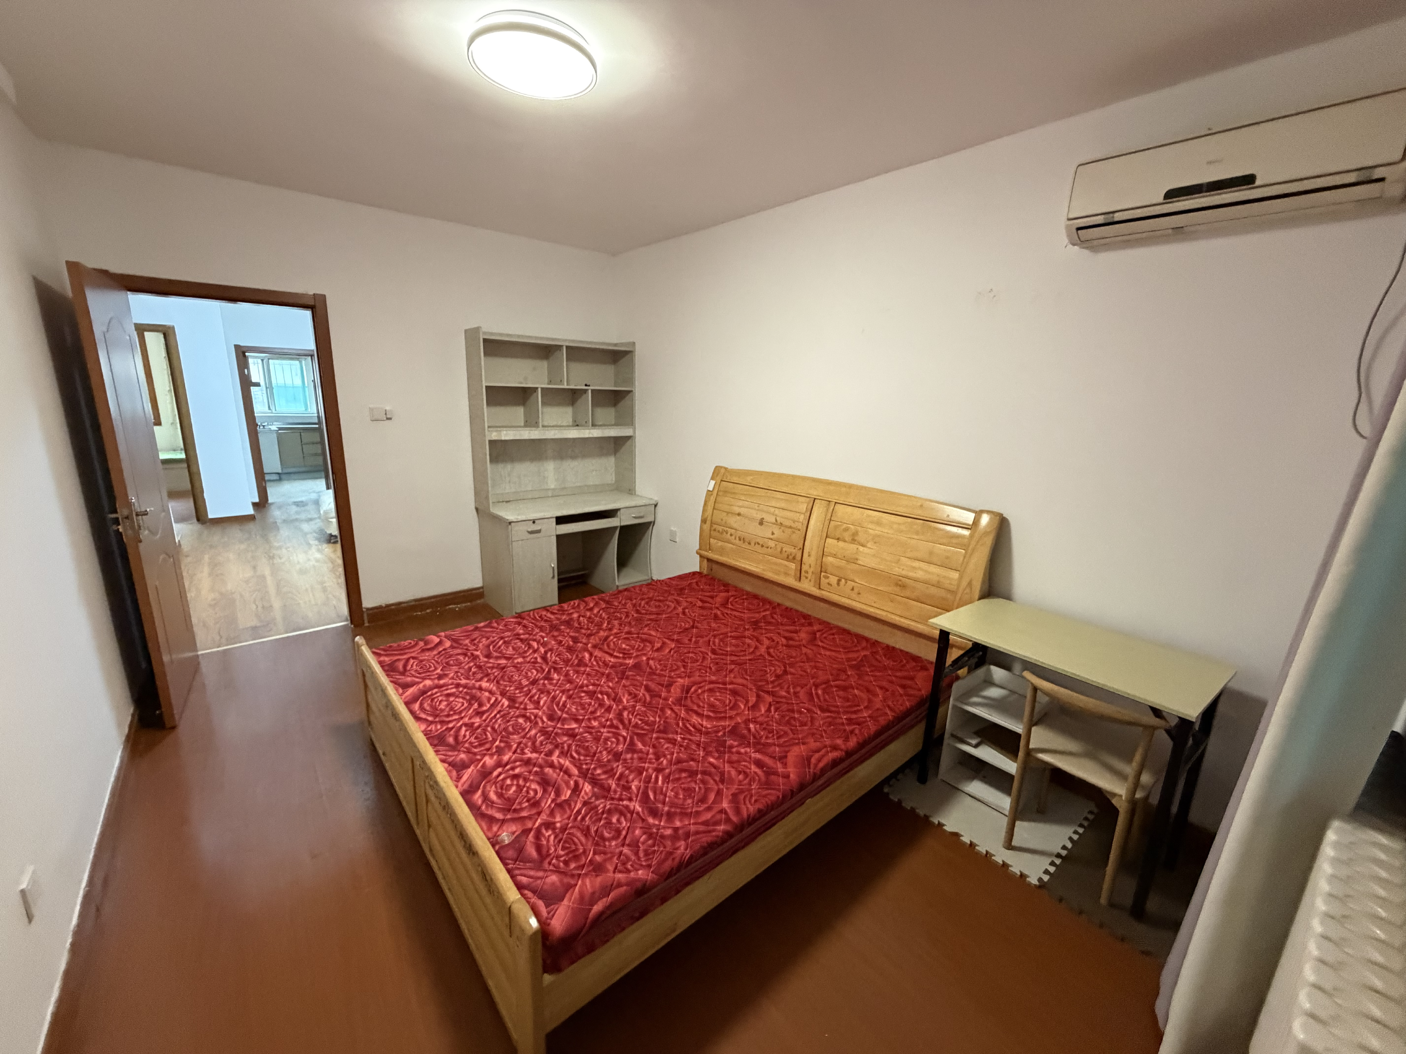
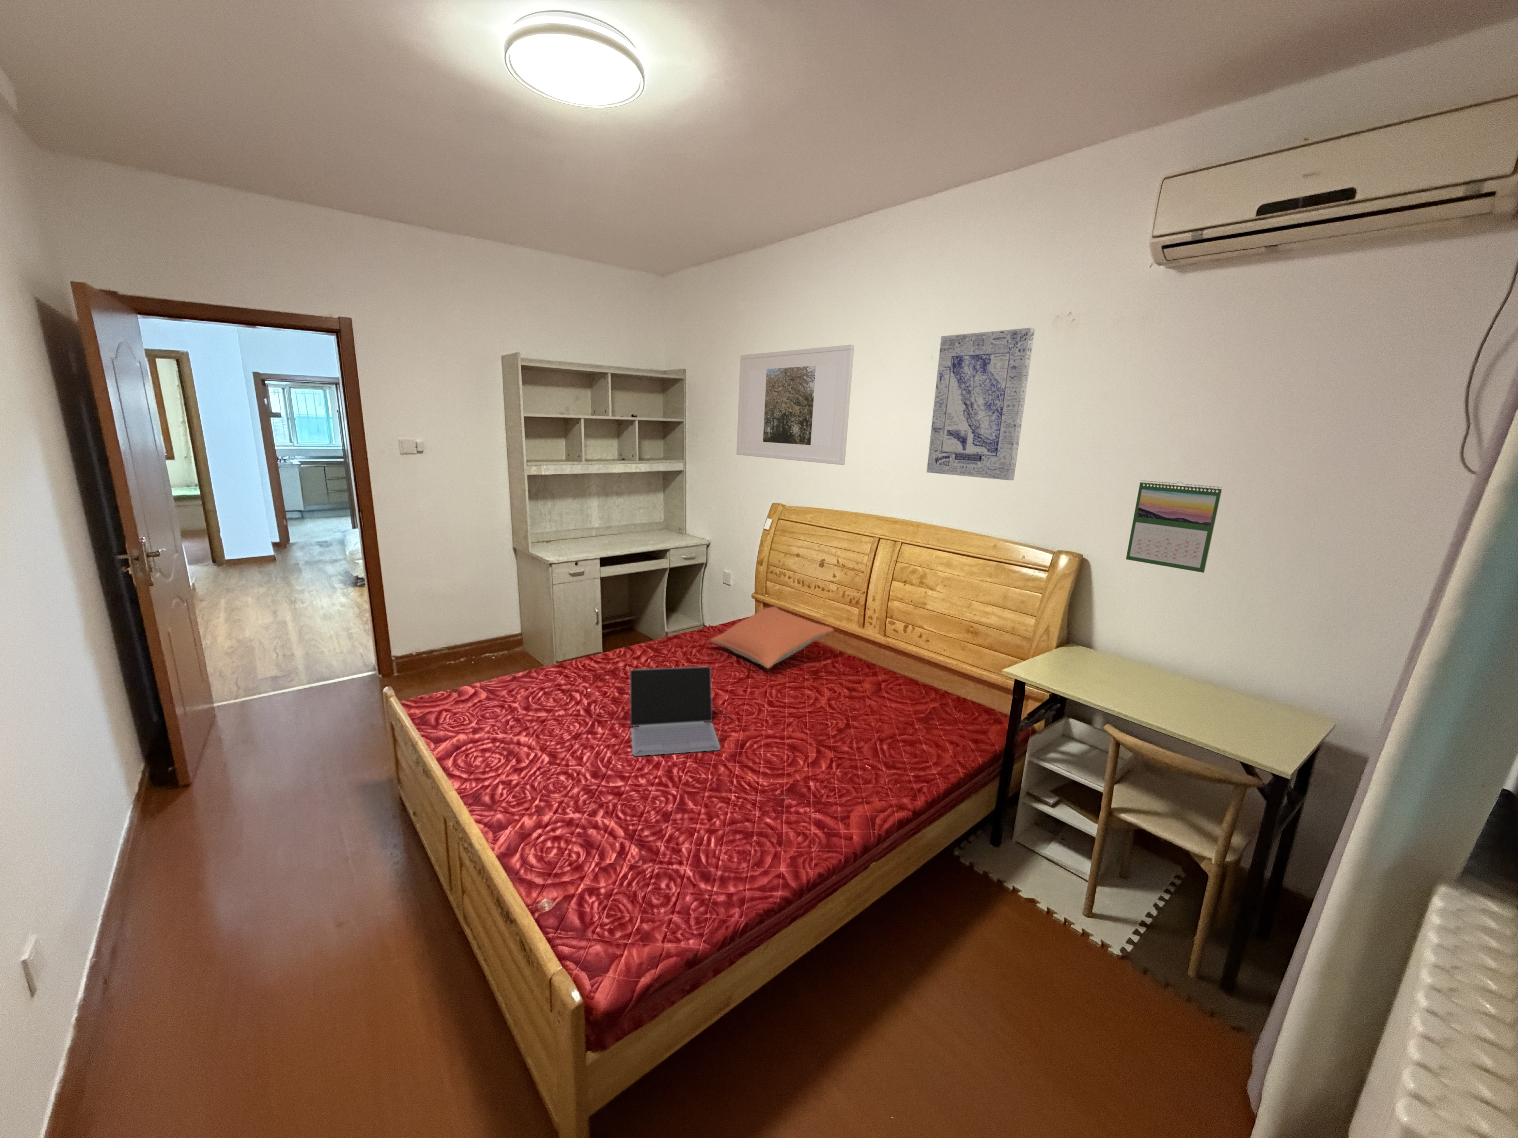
+ calendar [1126,479,1223,573]
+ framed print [736,344,855,465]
+ laptop [630,666,721,757]
+ pillow [710,606,834,669]
+ wall art [926,328,1035,481]
